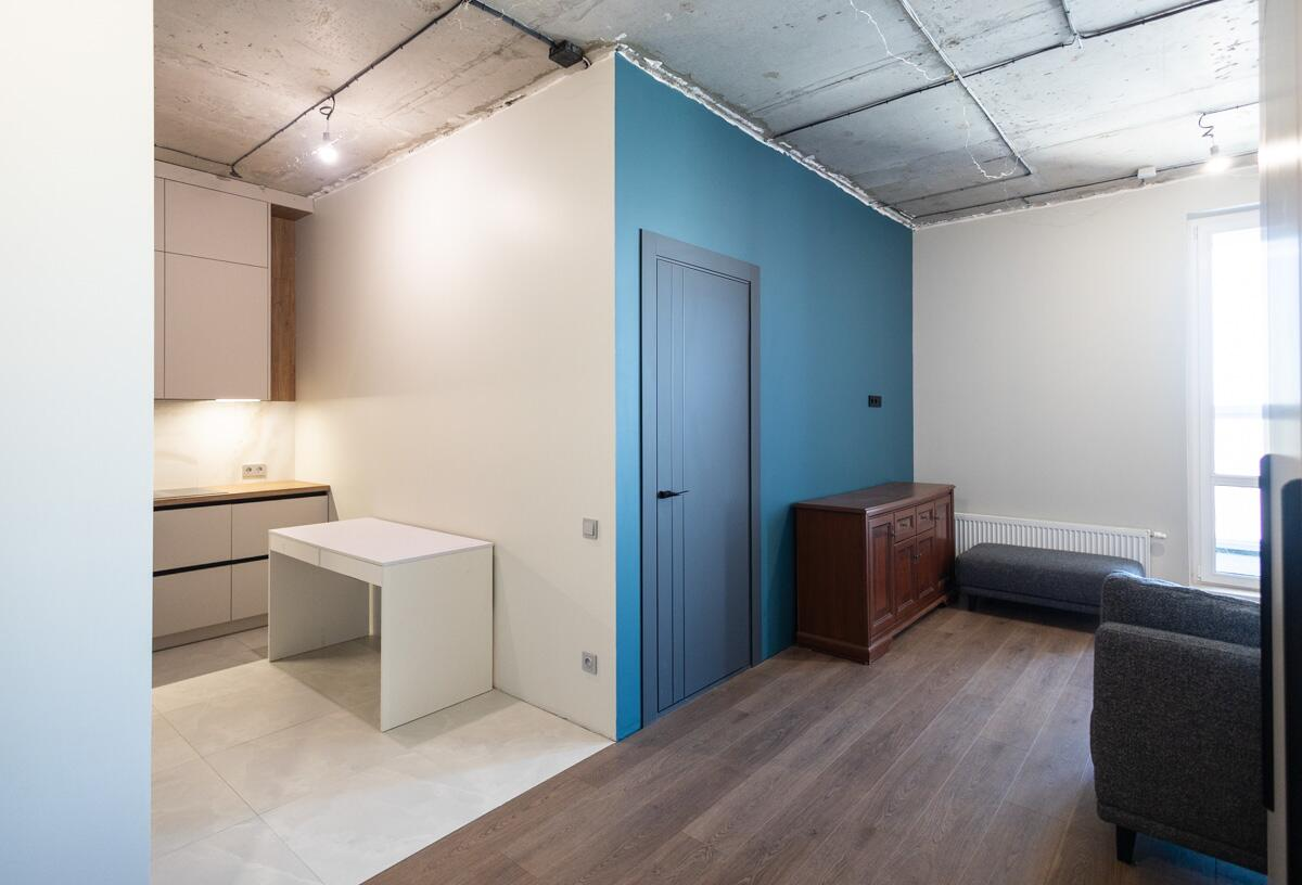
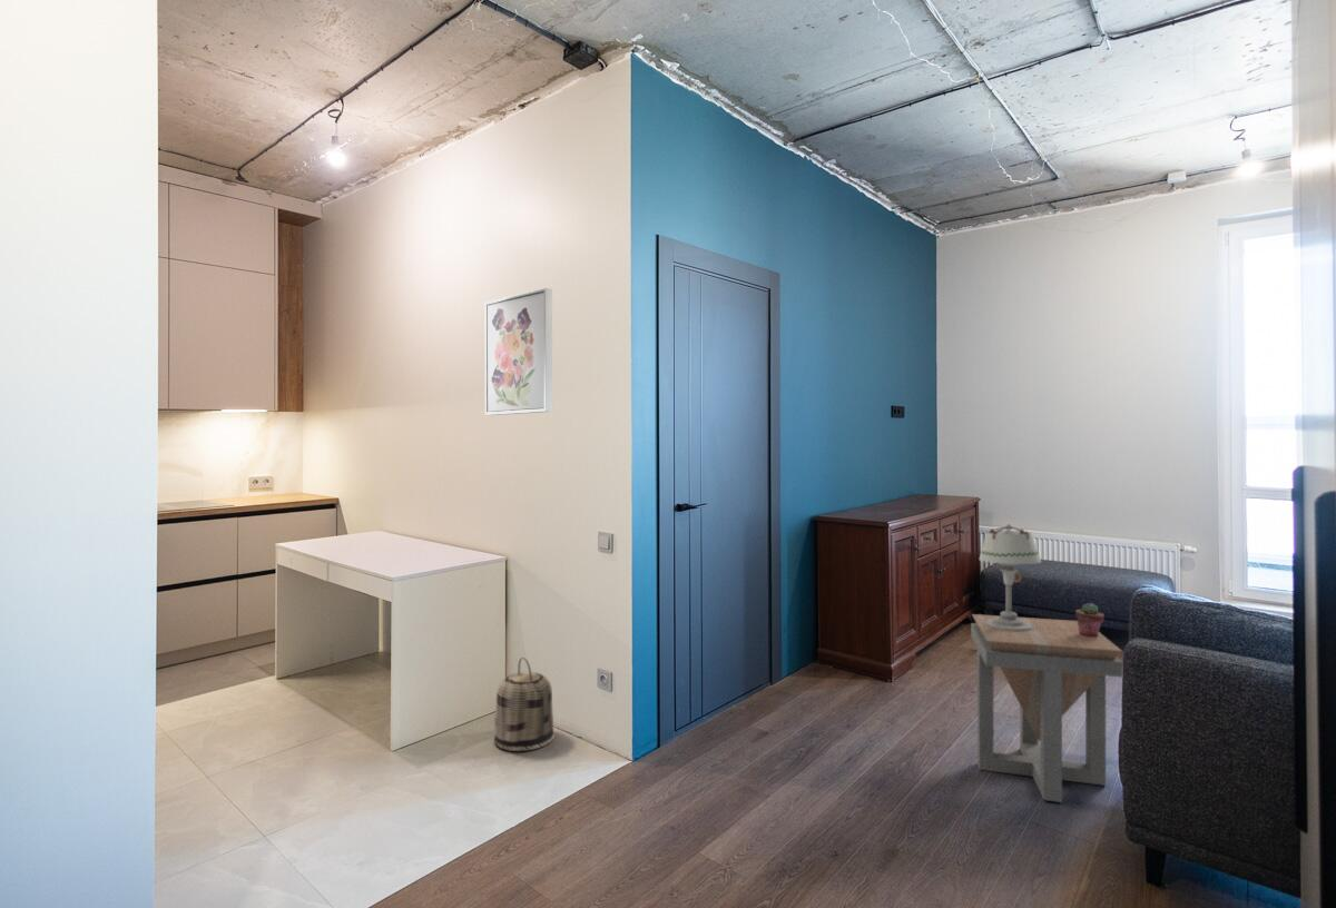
+ table lamp [979,523,1042,631]
+ side table [970,613,1124,803]
+ potted succulent [1074,602,1106,636]
+ wall art [484,287,553,416]
+ basket [493,657,556,752]
